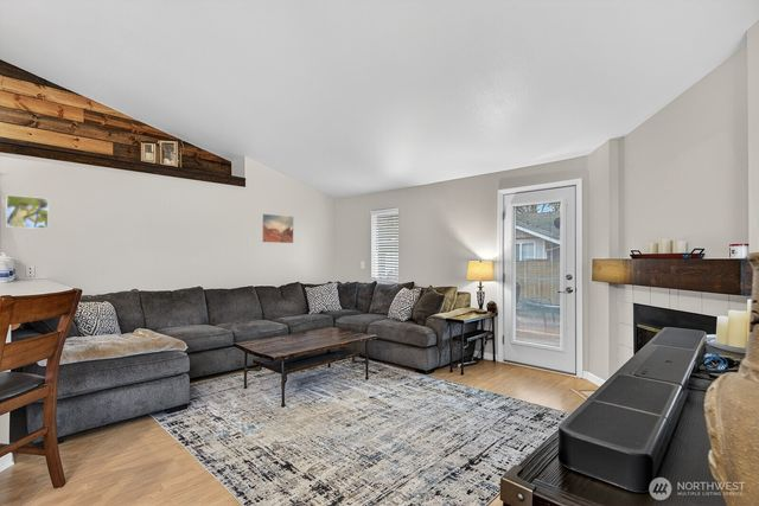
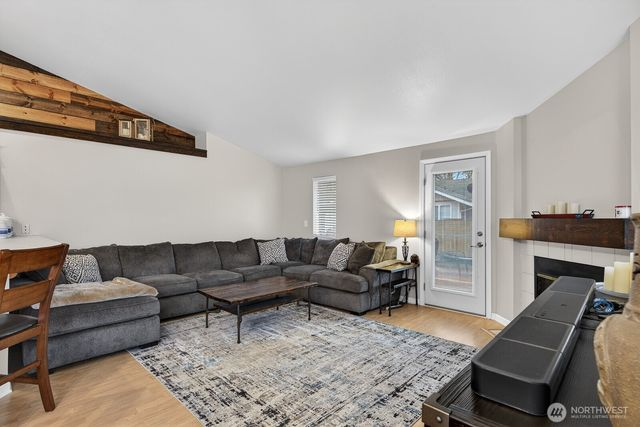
- wall art [262,213,294,244]
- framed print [5,194,50,230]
